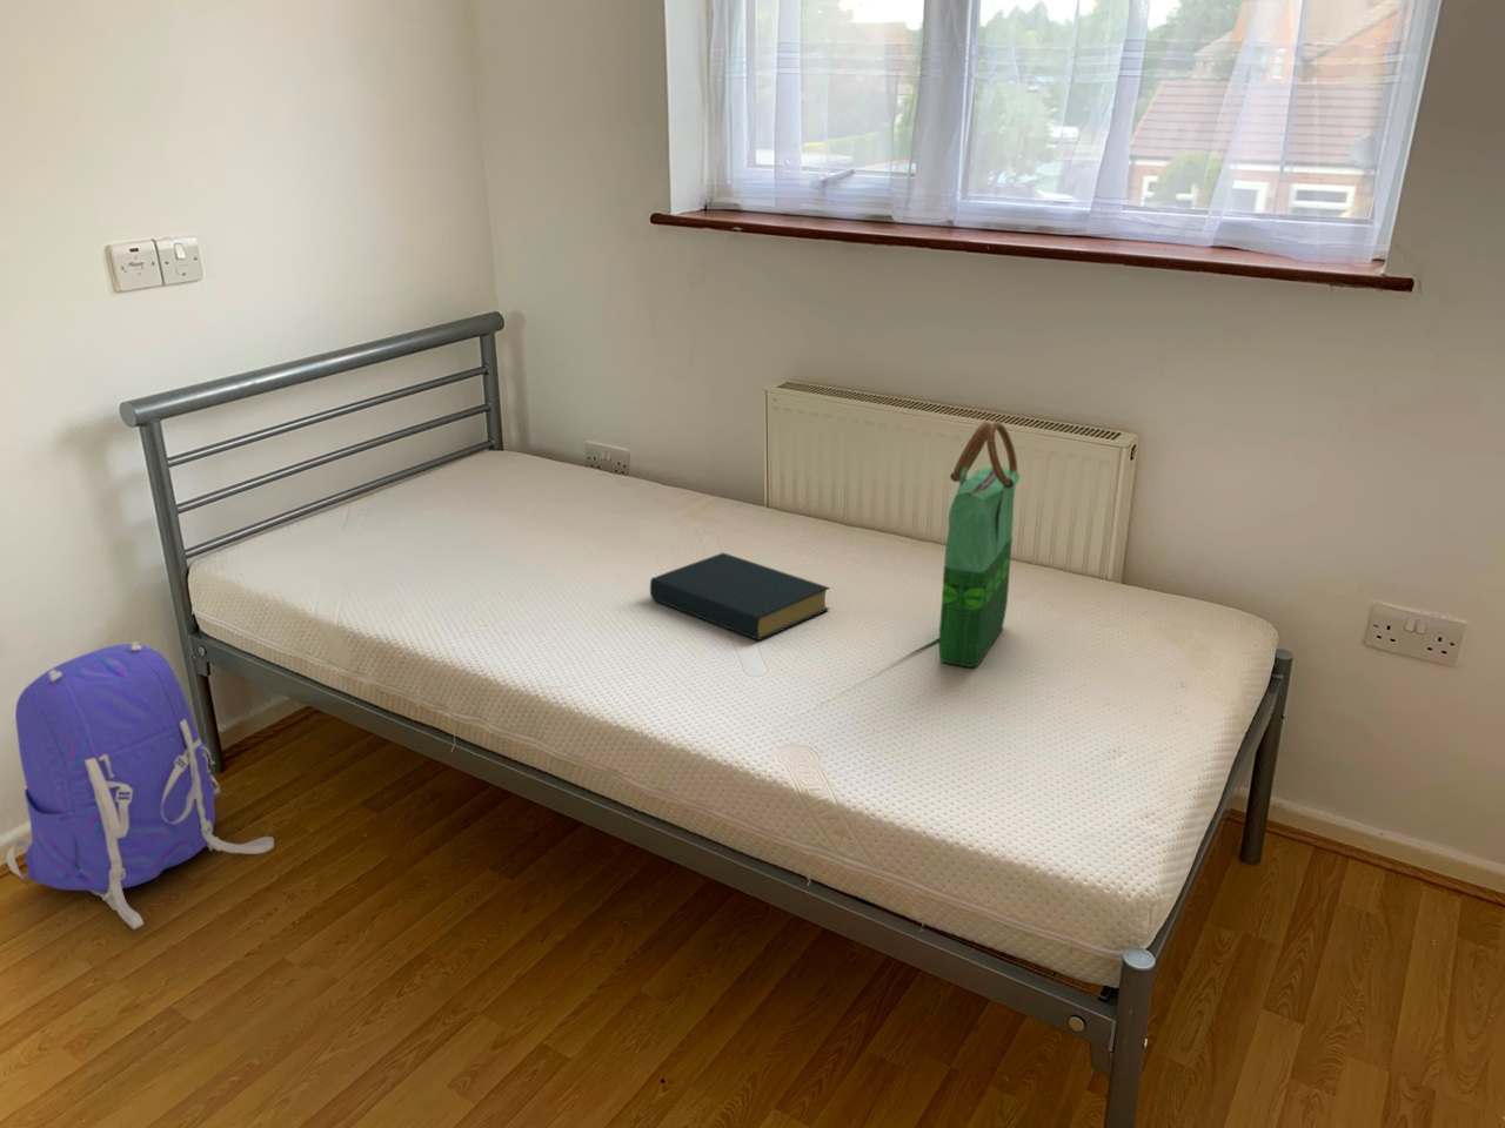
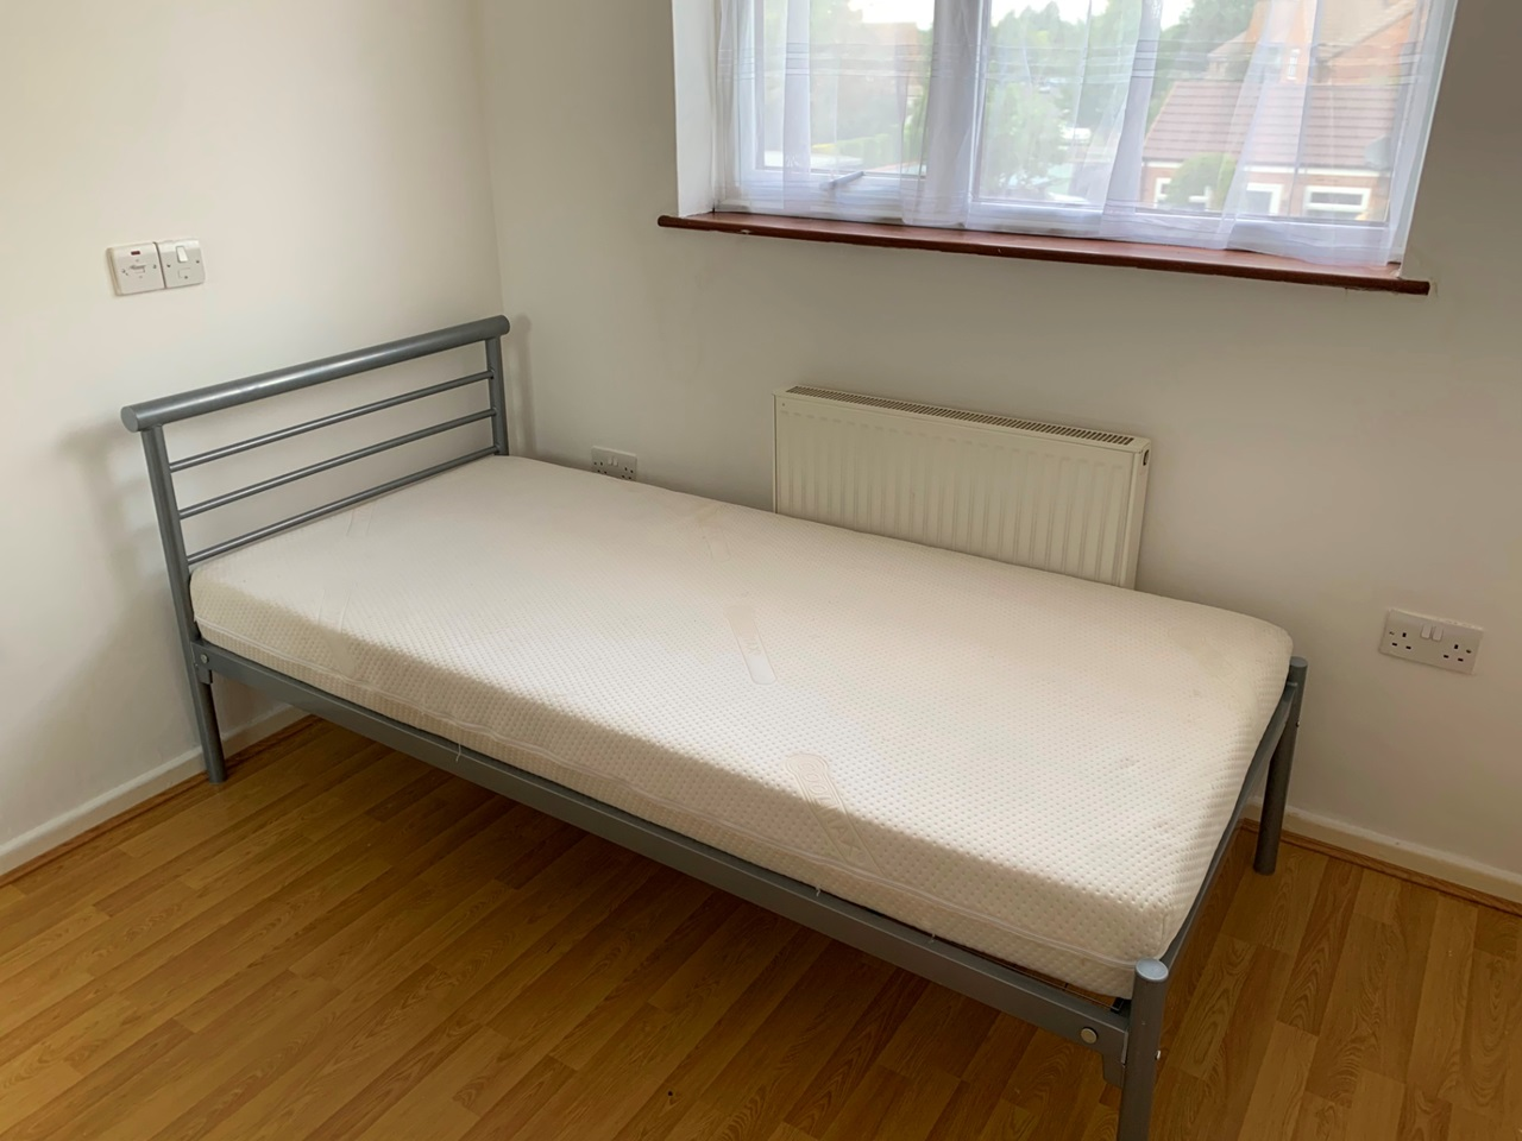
- backpack [6,640,275,930]
- tote bag [939,421,1020,668]
- hardback book [649,552,831,641]
